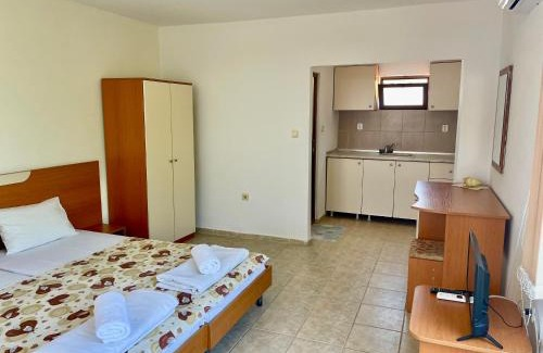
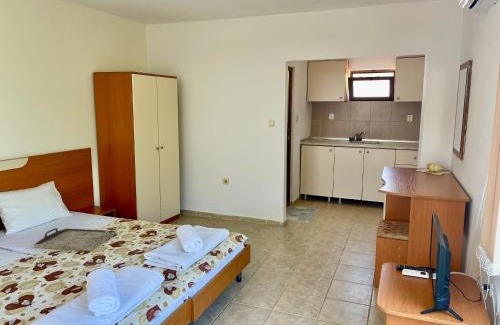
+ serving tray [33,227,117,252]
